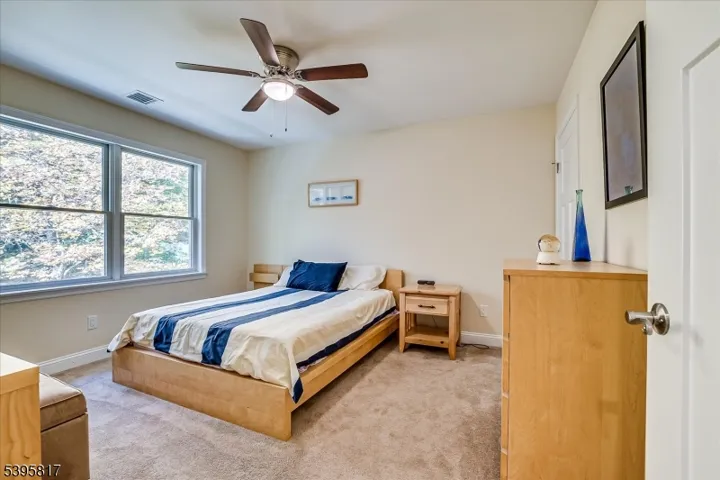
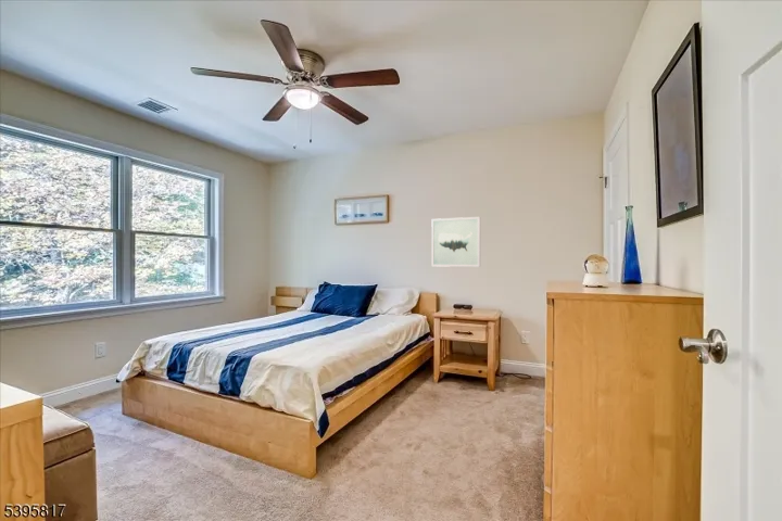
+ wall art [430,216,481,268]
